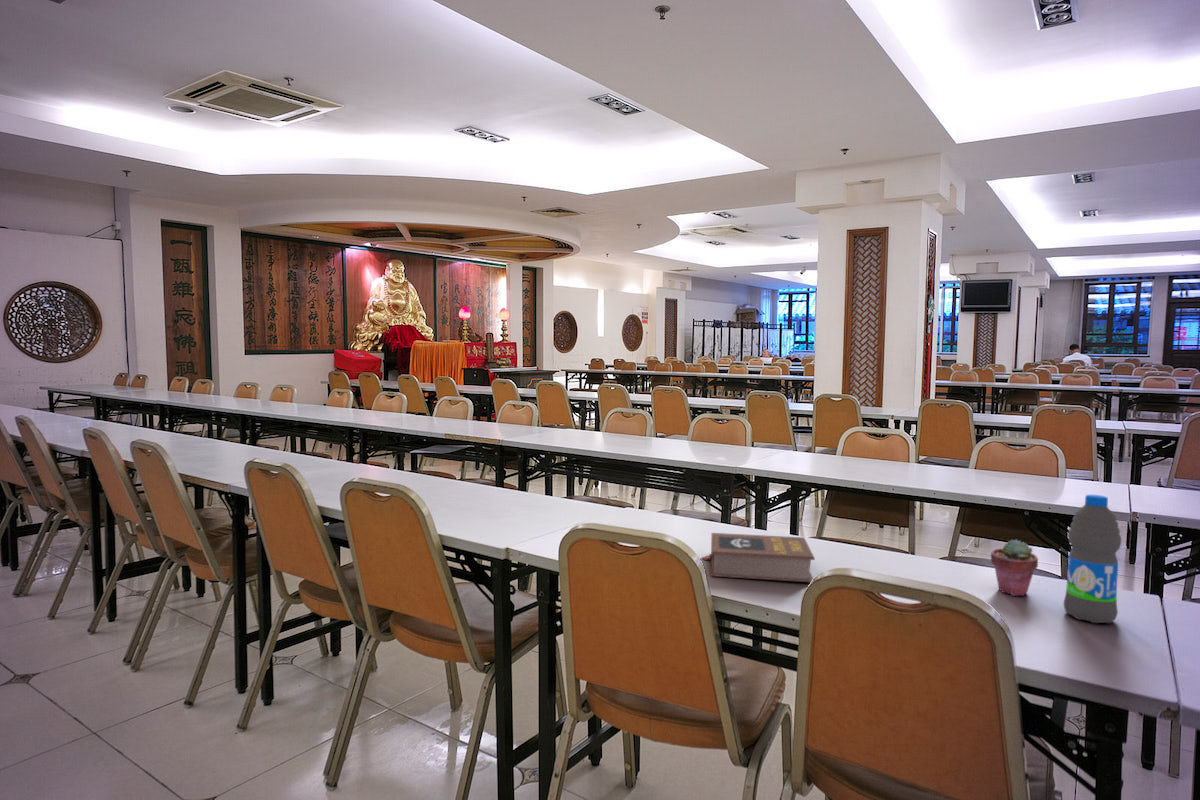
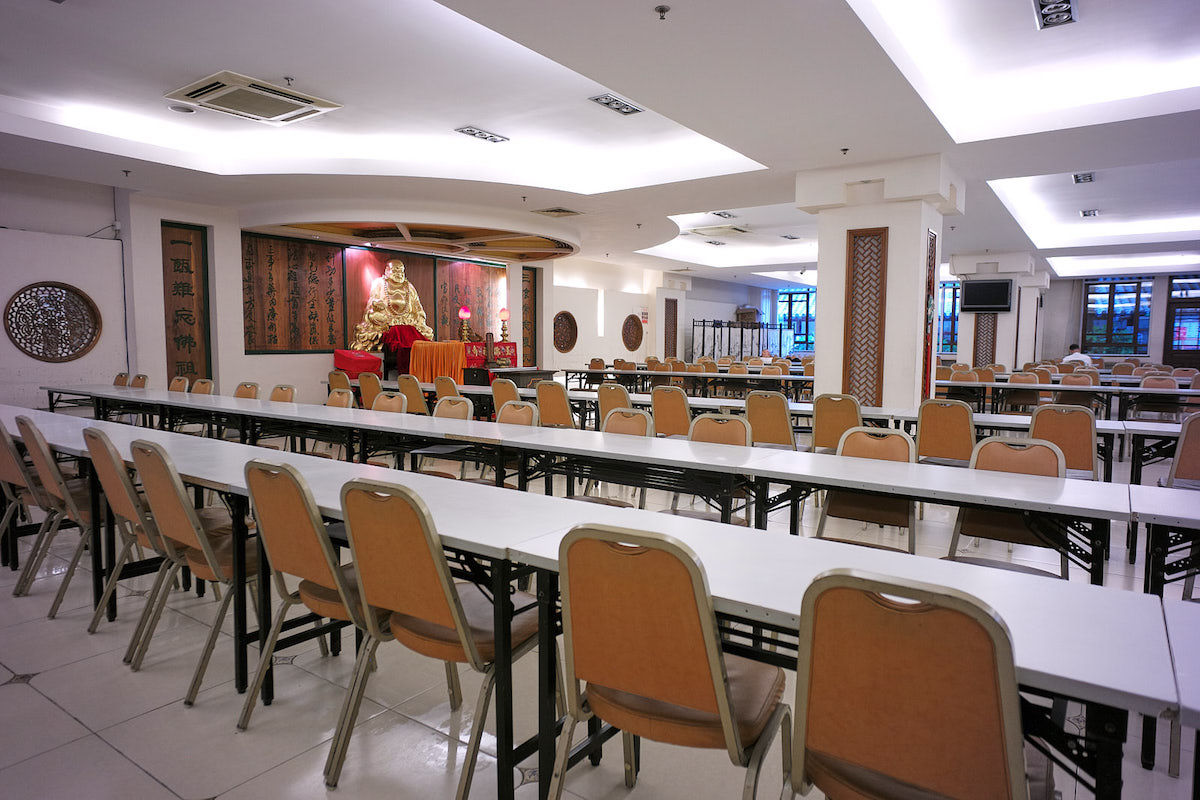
- book [702,532,816,583]
- potted succulent [990,538,1039,597]
- water bottle [1063,494,1122,624]
